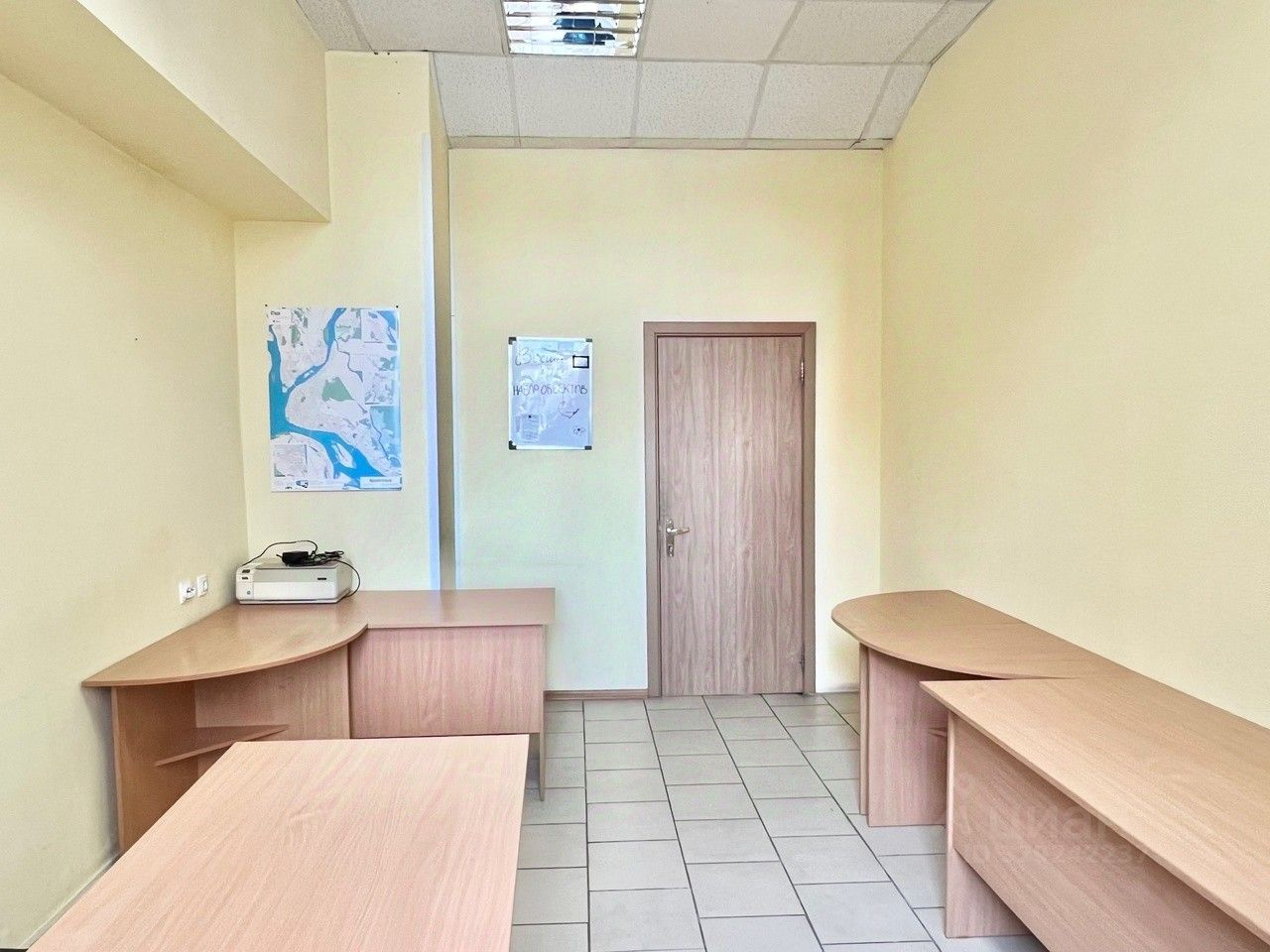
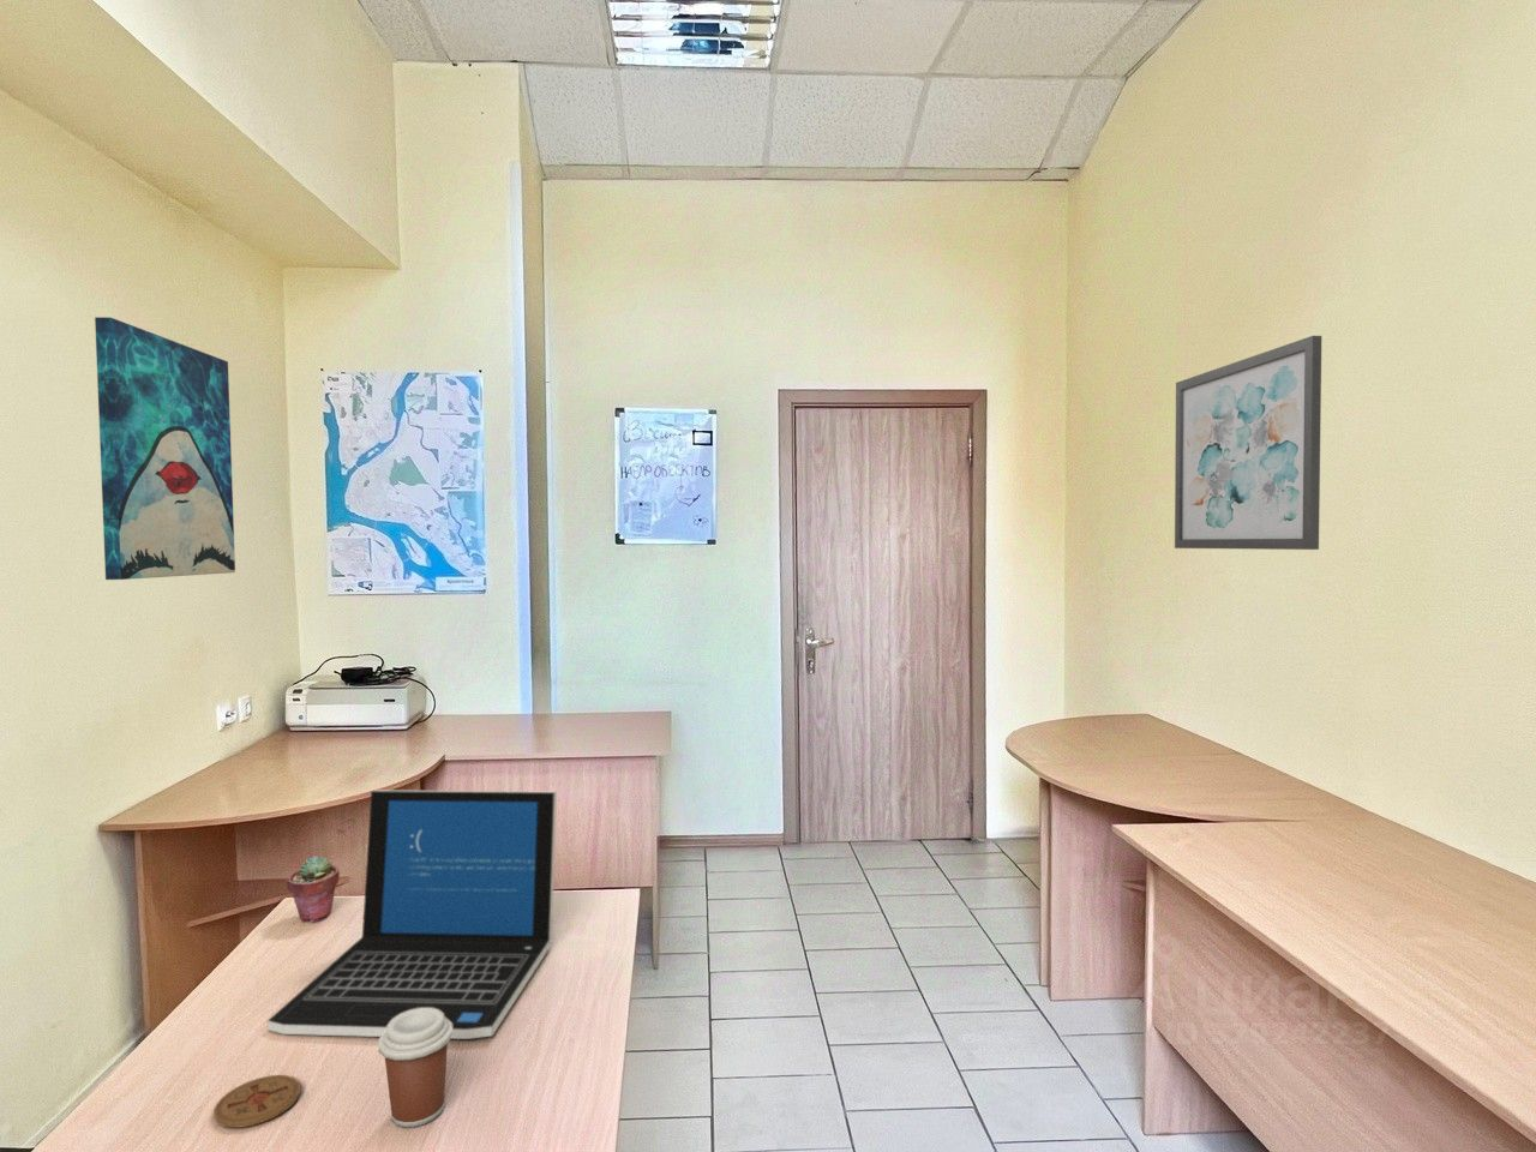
+ coffee cup [379,1008,452,1128]
+ wall art [93,316,236,581]
+ wall art [1173,335,1322,551]
+ laptop [266,790,558,1041]
+ potted succulent [285,854,341,923]
+ coaster [213,1075,302,1129]
